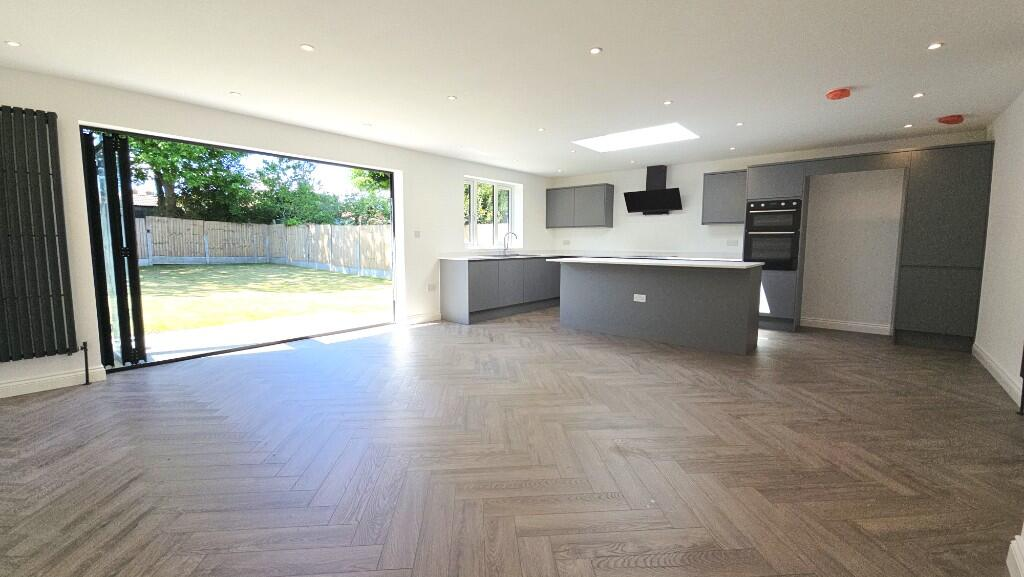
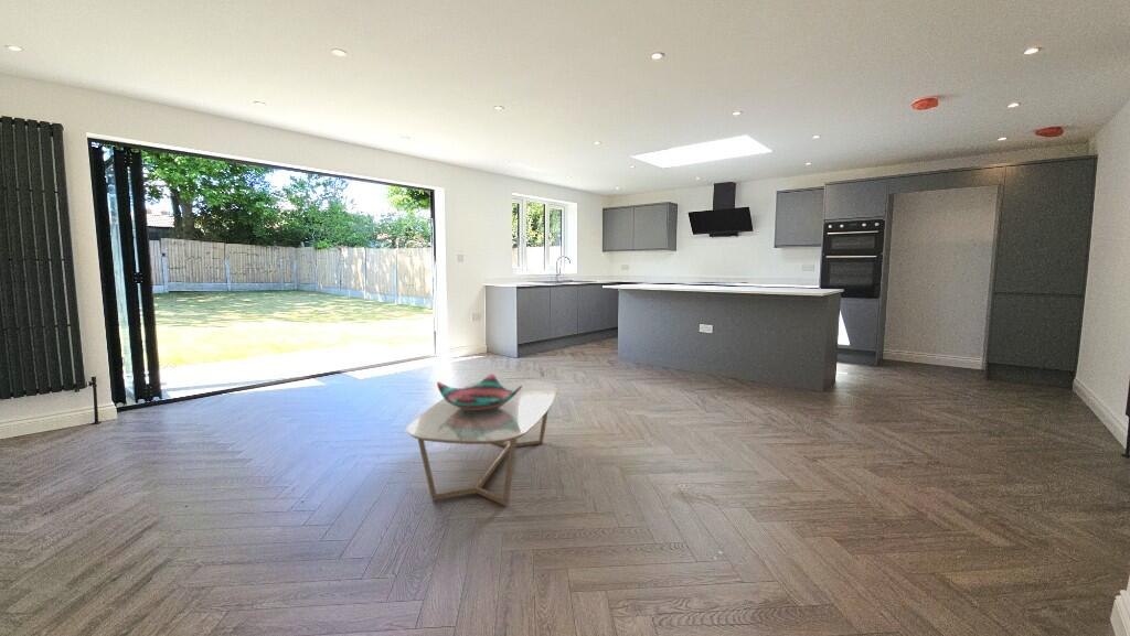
+ coffee table [405,379,559,507]
+ decorative bowl [436,373,522,413]
